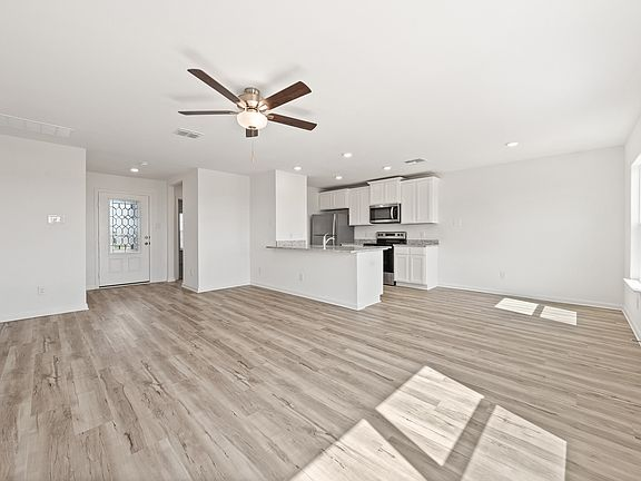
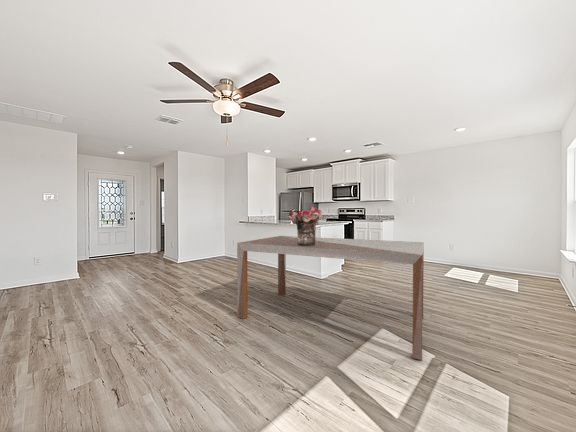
+ bouquet [287,205,323,246]
+ table [236,235,425,361]
